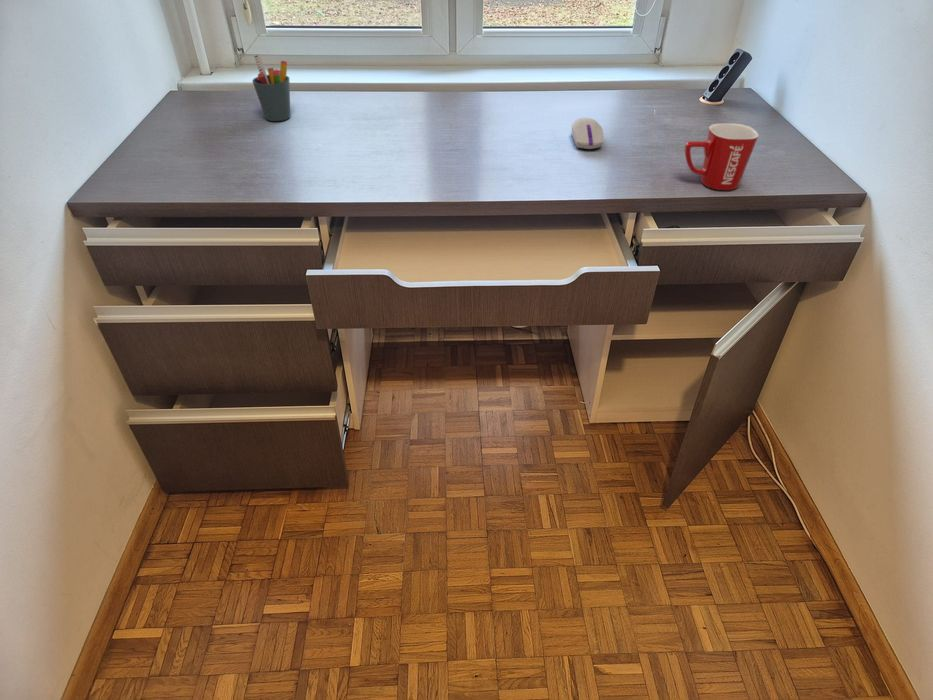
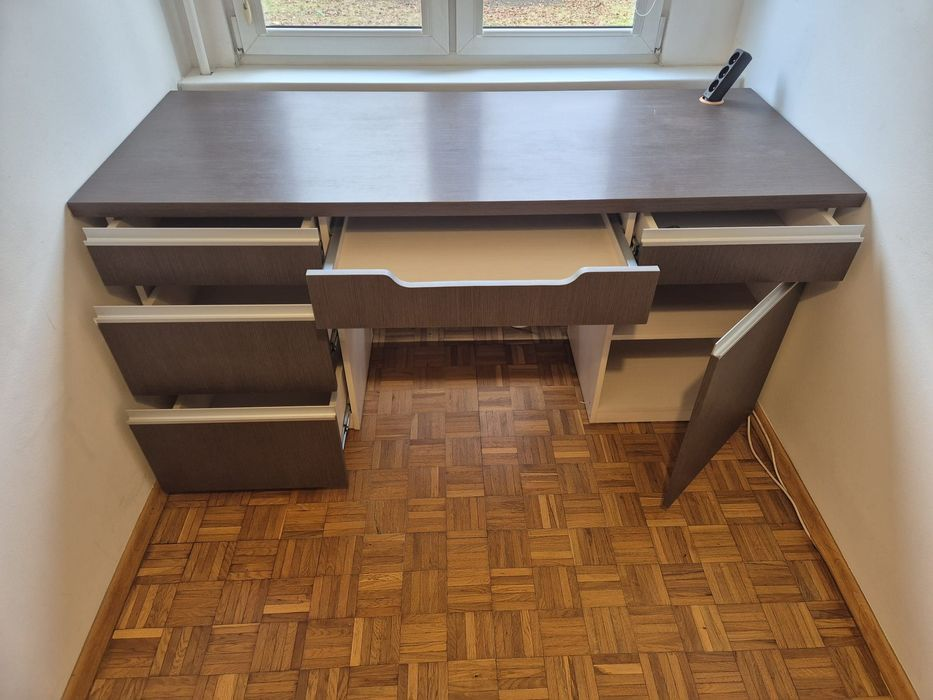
- computer mouse [570,117,605,150]
- pen holder [251,53,291,122]
- mug [684,122,760,191]
